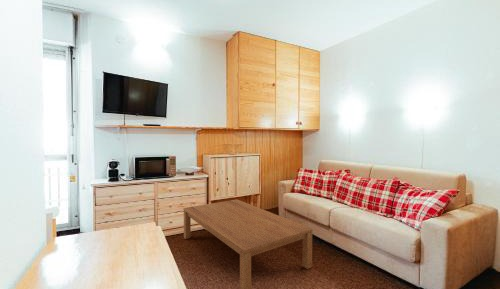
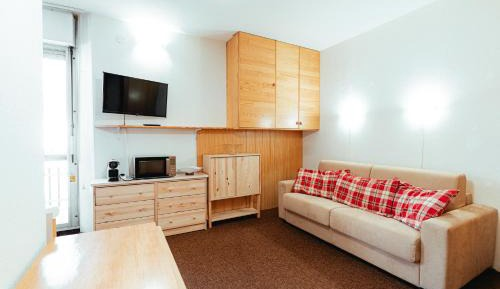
- coffee table [182,198,314,289]
